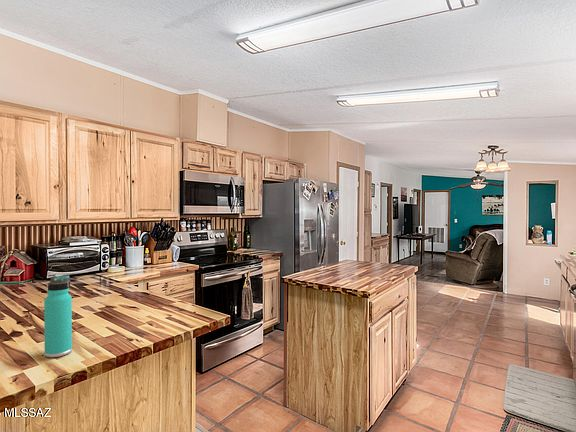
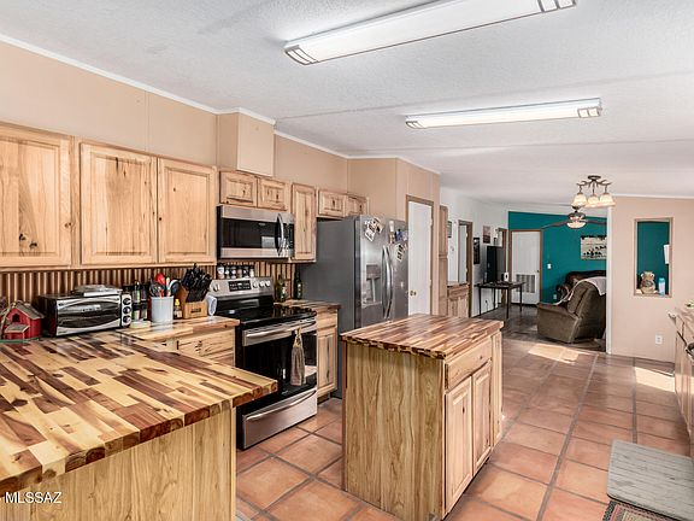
- thermos bottle [43,274,73,358]
